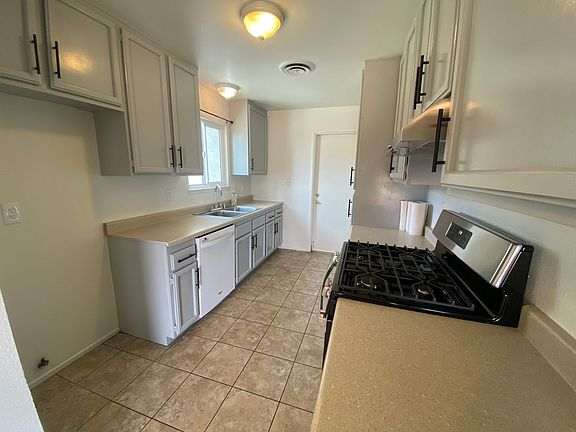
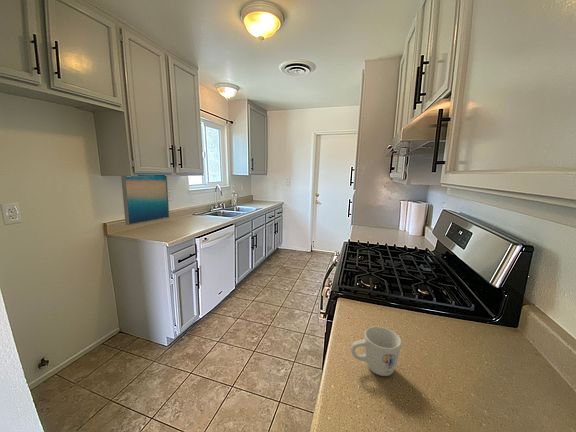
+ wall art [120,175,170,226]
+ mug [350,326,403,377]
